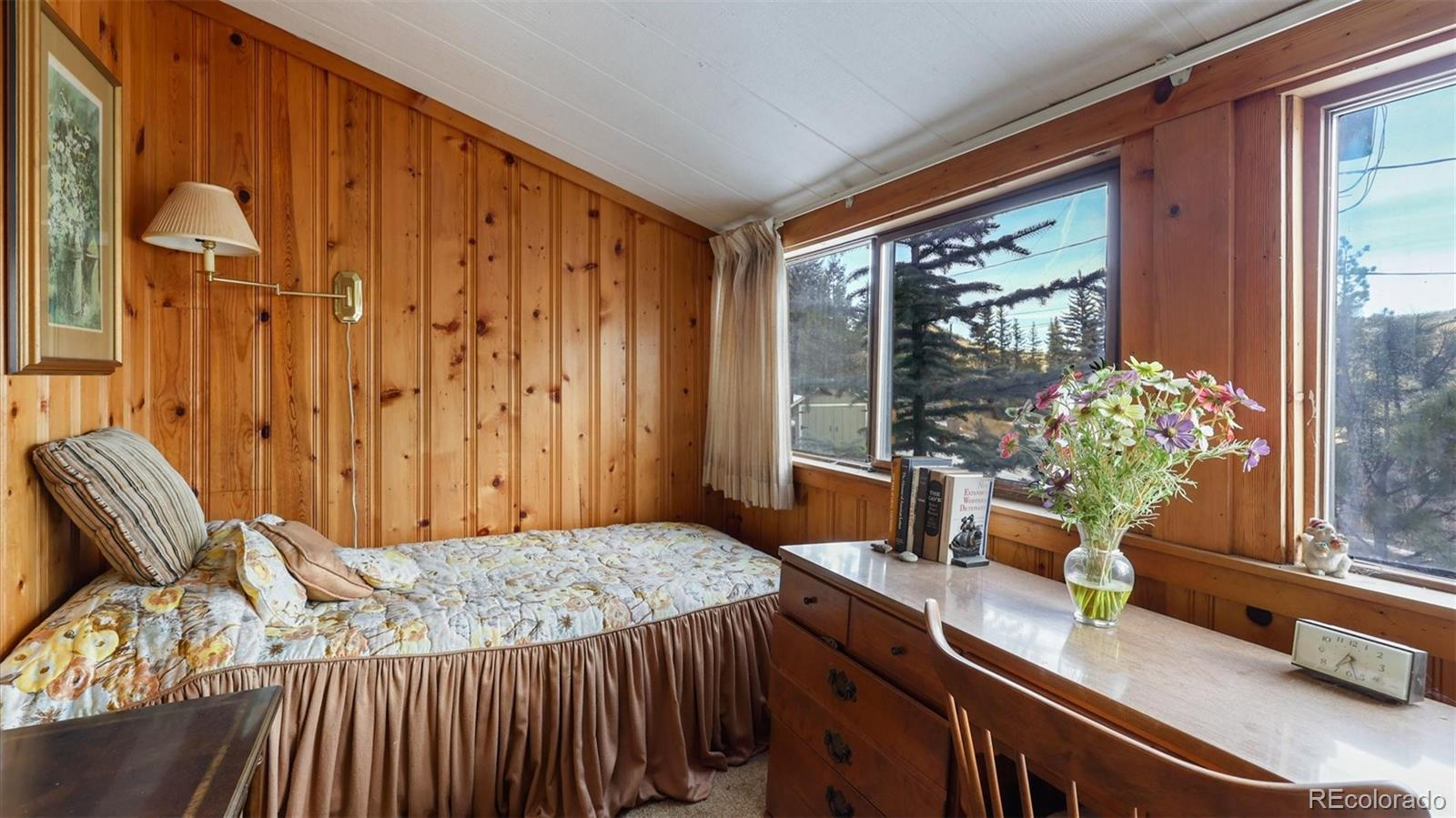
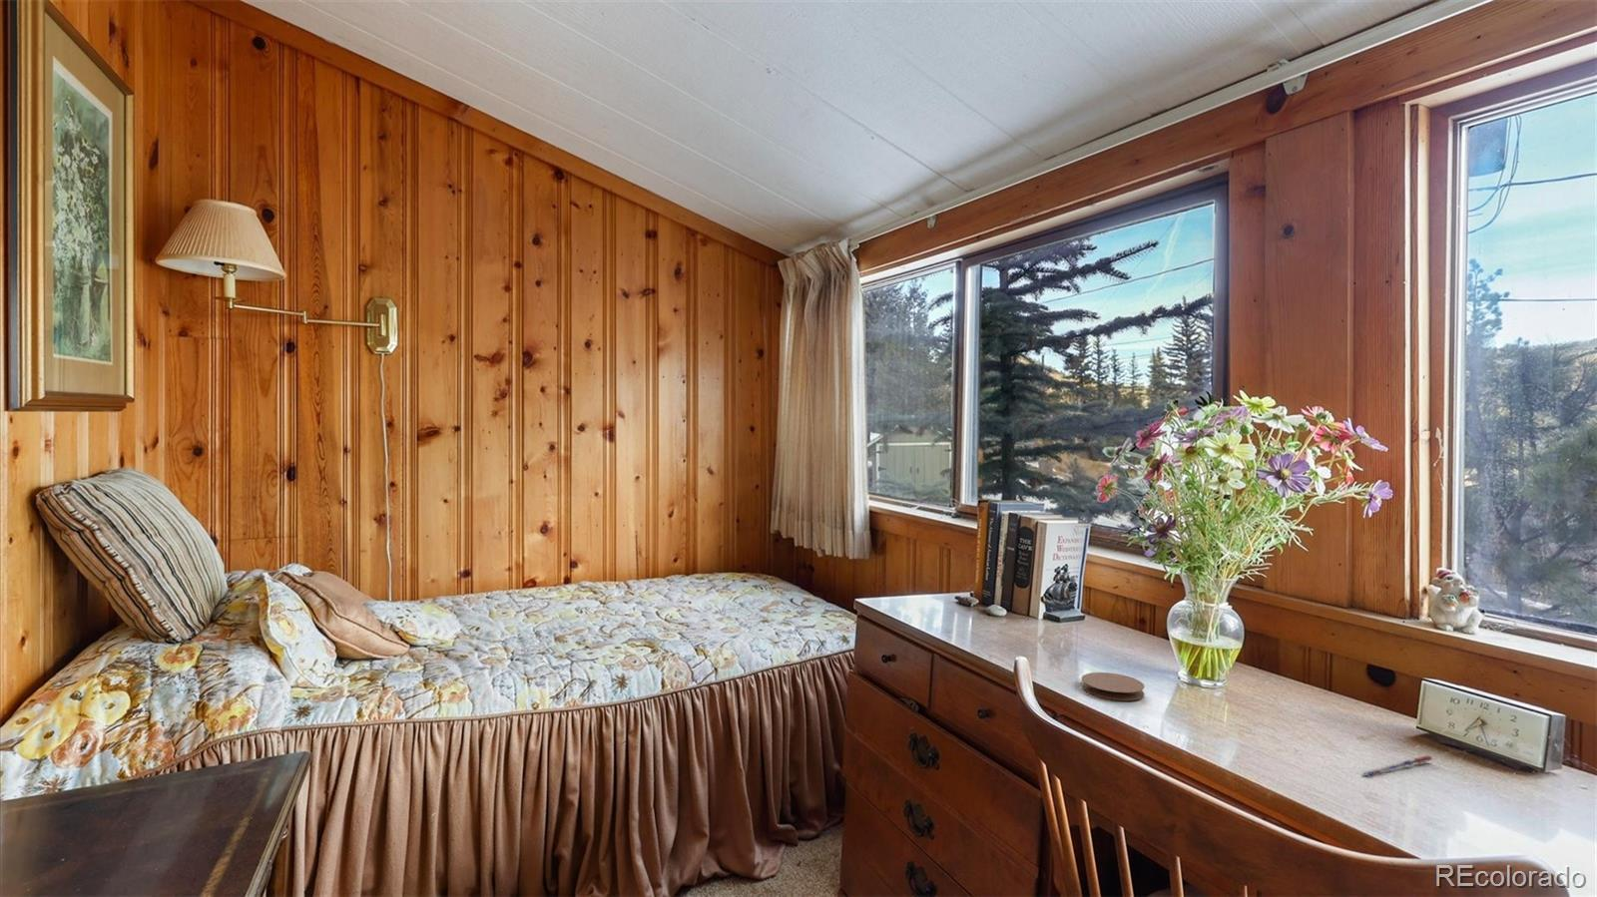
+ pen [1360,754,1434,779]
+ coaster [1081,671,1146,702]
